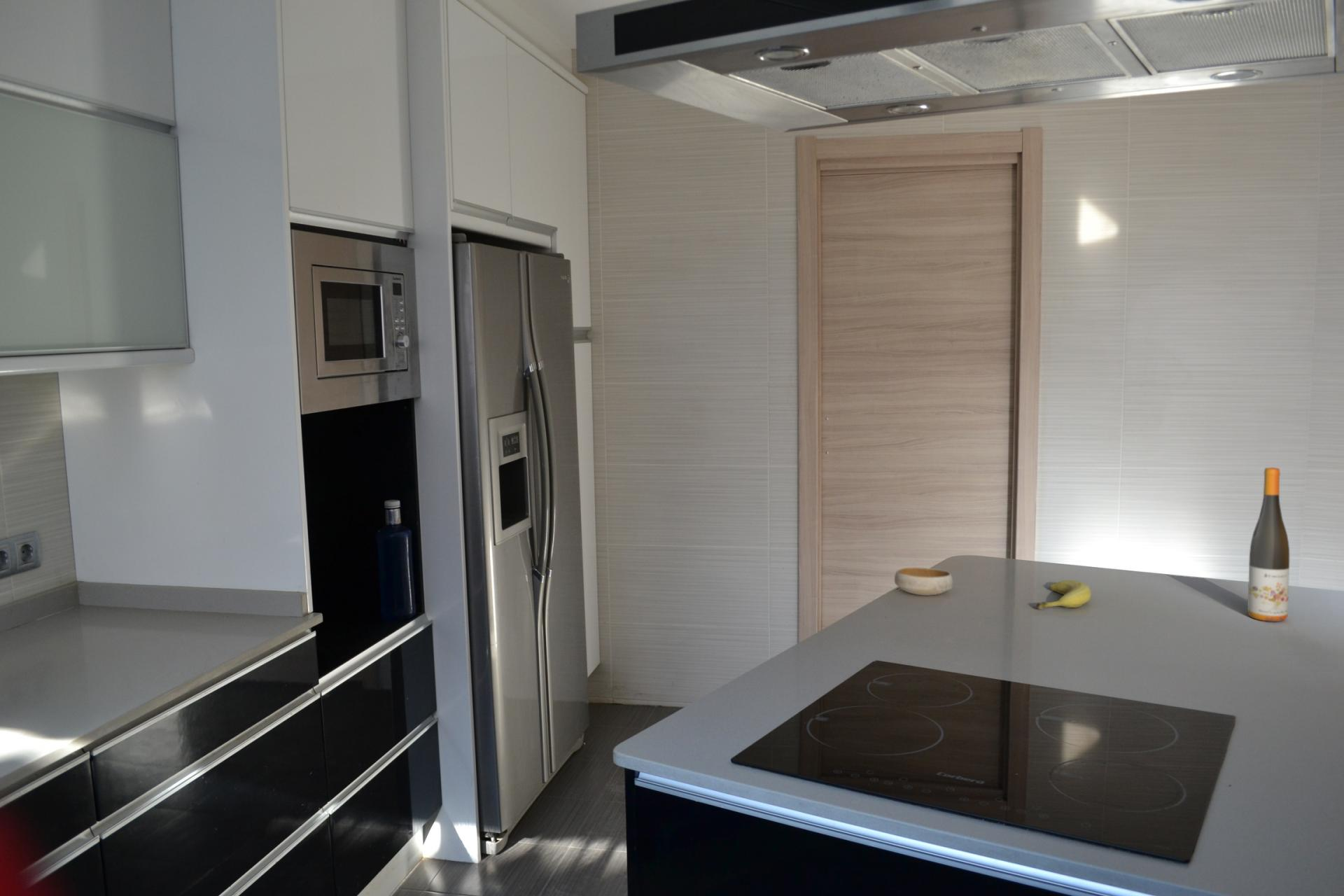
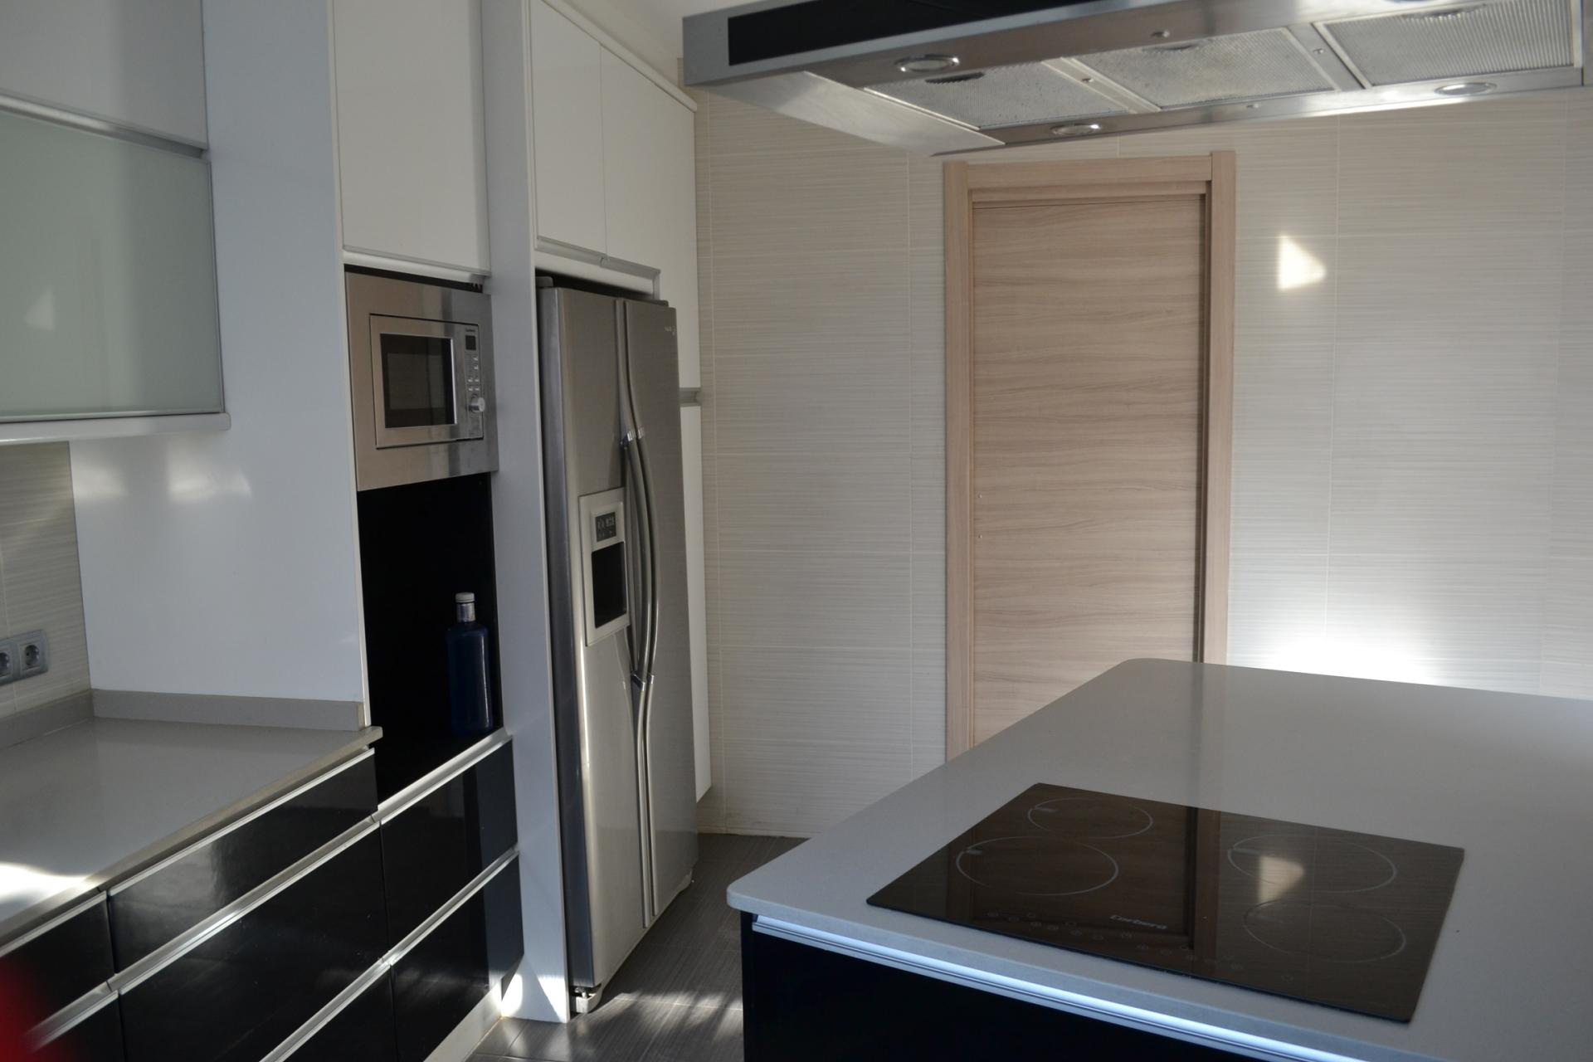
- bowl [894,566,953,596]
- fruit [1035,580,1092,610]
- wine bottle [1247,467,1290,622]
